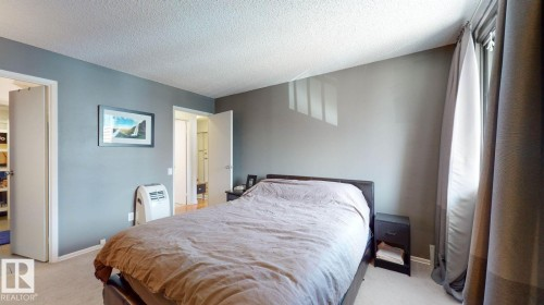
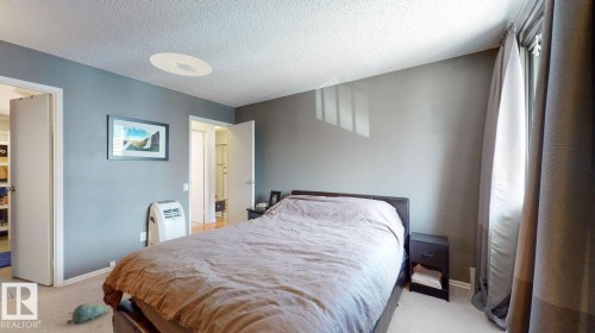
+ ceiling light [149,52,213,77]
+ plush toy [65,302,112,326]
